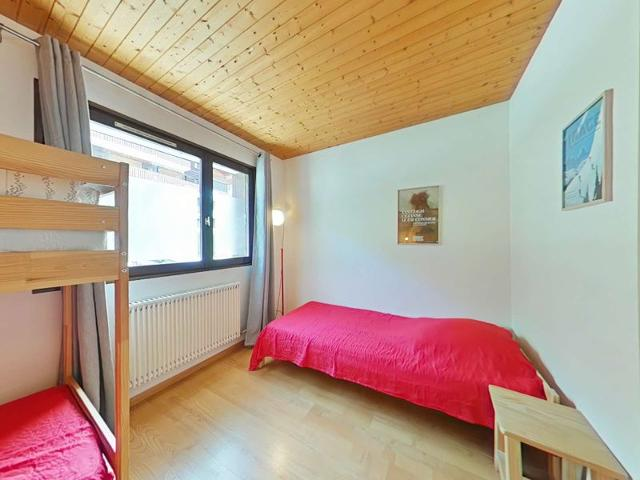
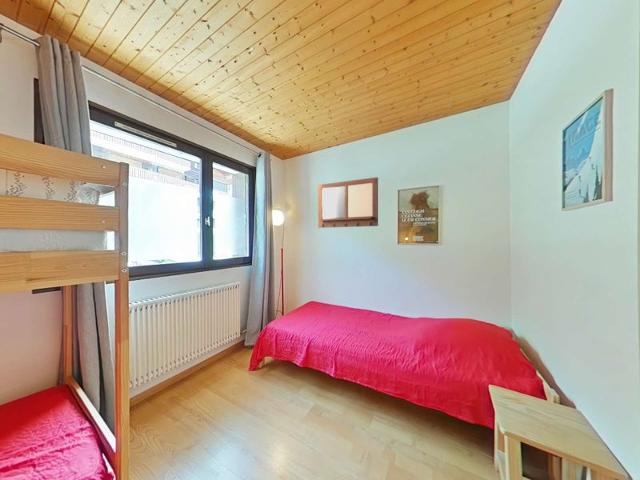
+ writing board [317,176,379,229]
